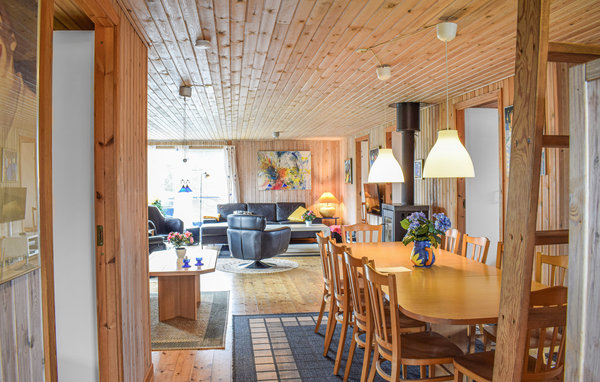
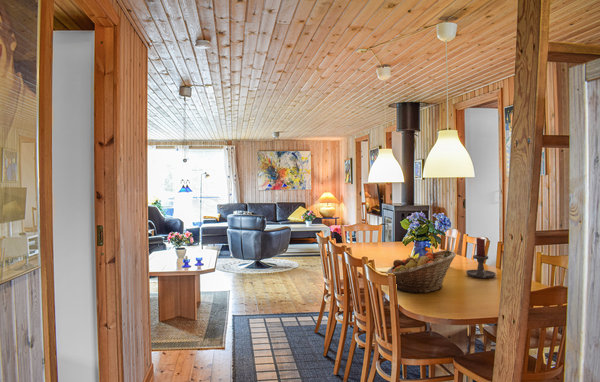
+ fruit basket [385,249,457,294]
+ candle holder [465,237,497,279]
